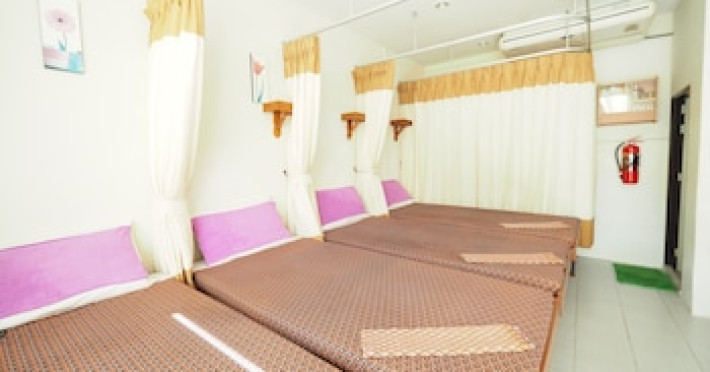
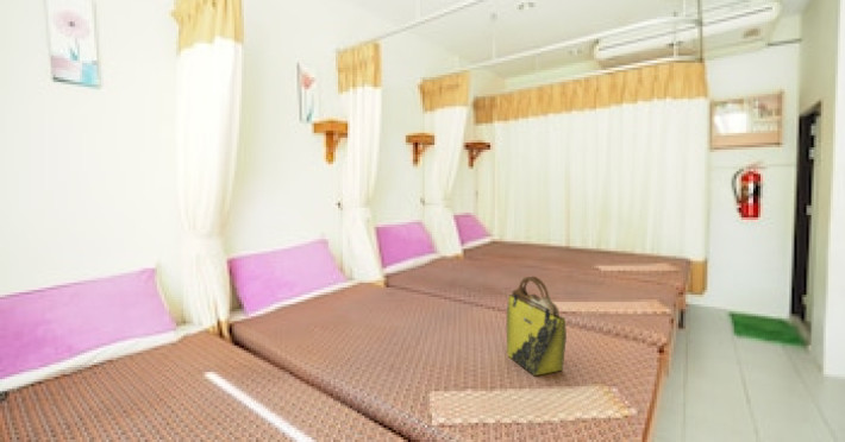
+ tote bag [506,276,568,377]
